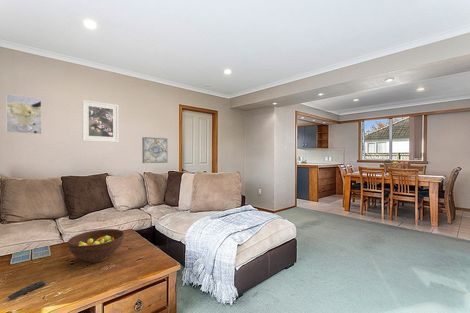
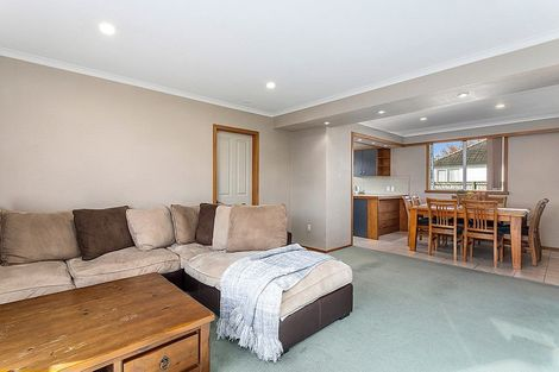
- fruit bowl [67,228,125,264]
- remote control [6,280,47,301]
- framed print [5,93,43,135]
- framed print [81,99,120,143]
- drink coaster [9,245,52,265]
- wall art [141,136,169,164]
